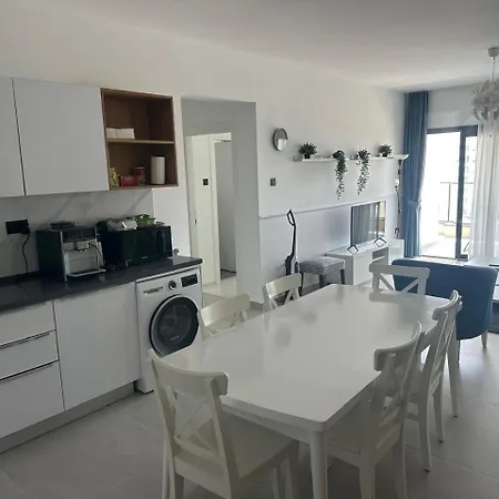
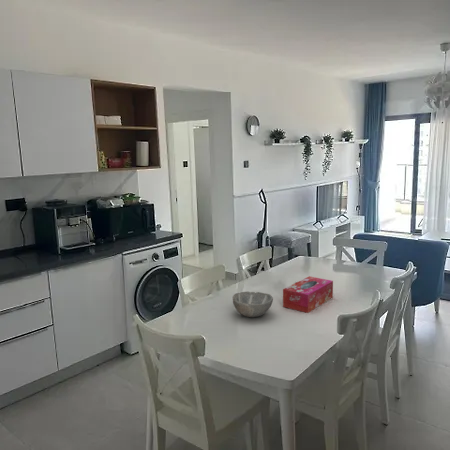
+ bowl [232,291,274,318]
+ tissue box [282,275,334,314]
